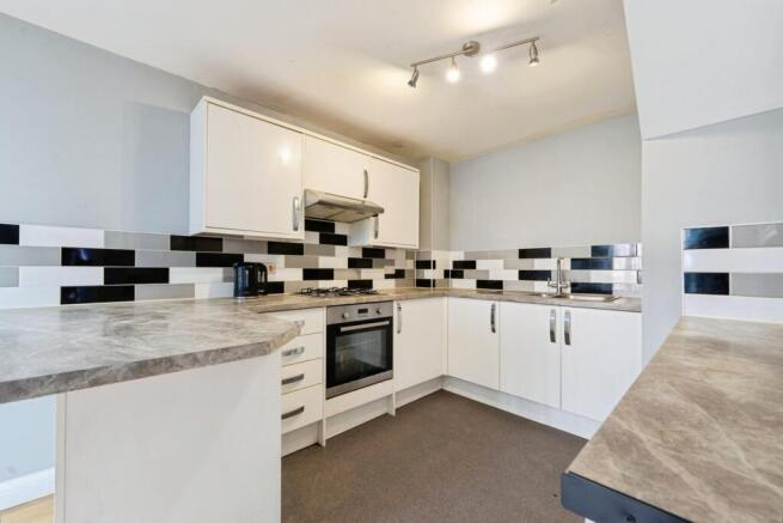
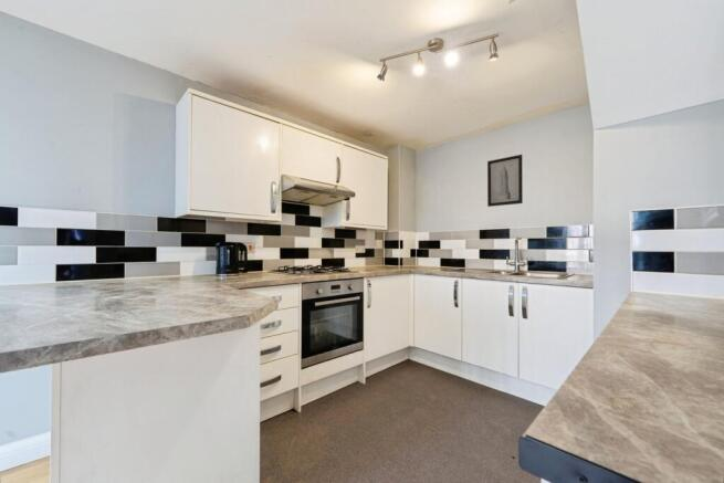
+ wall art [486,154,524,208]
